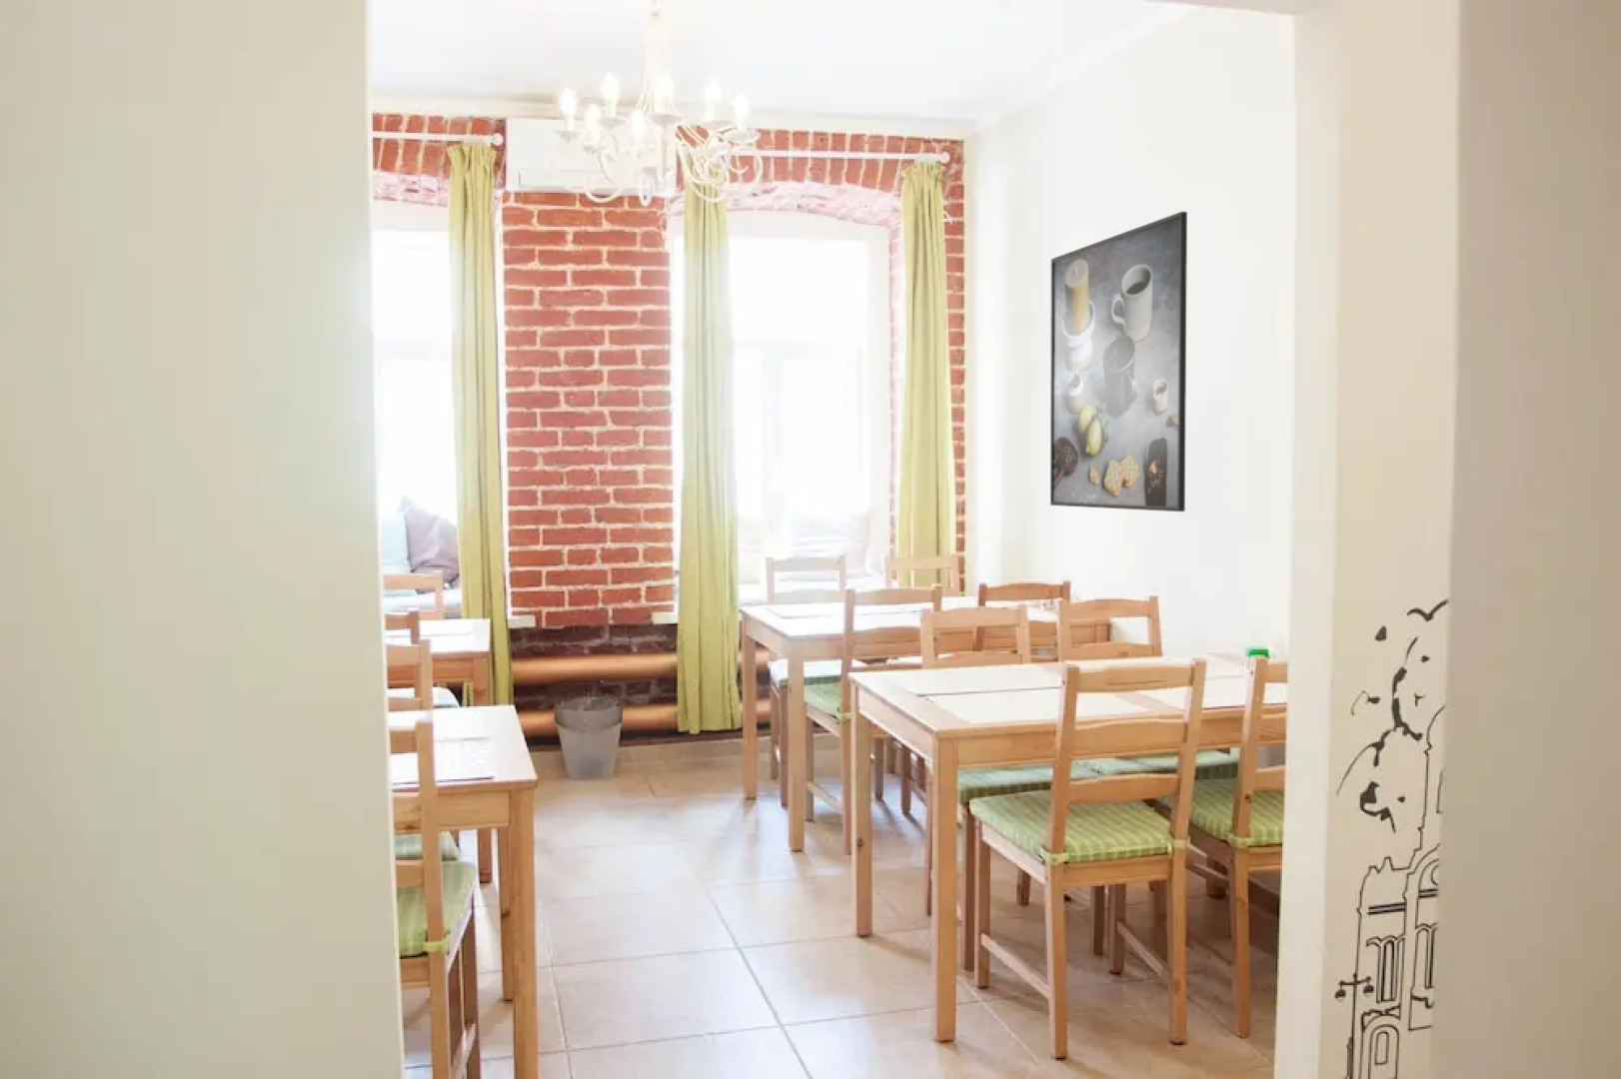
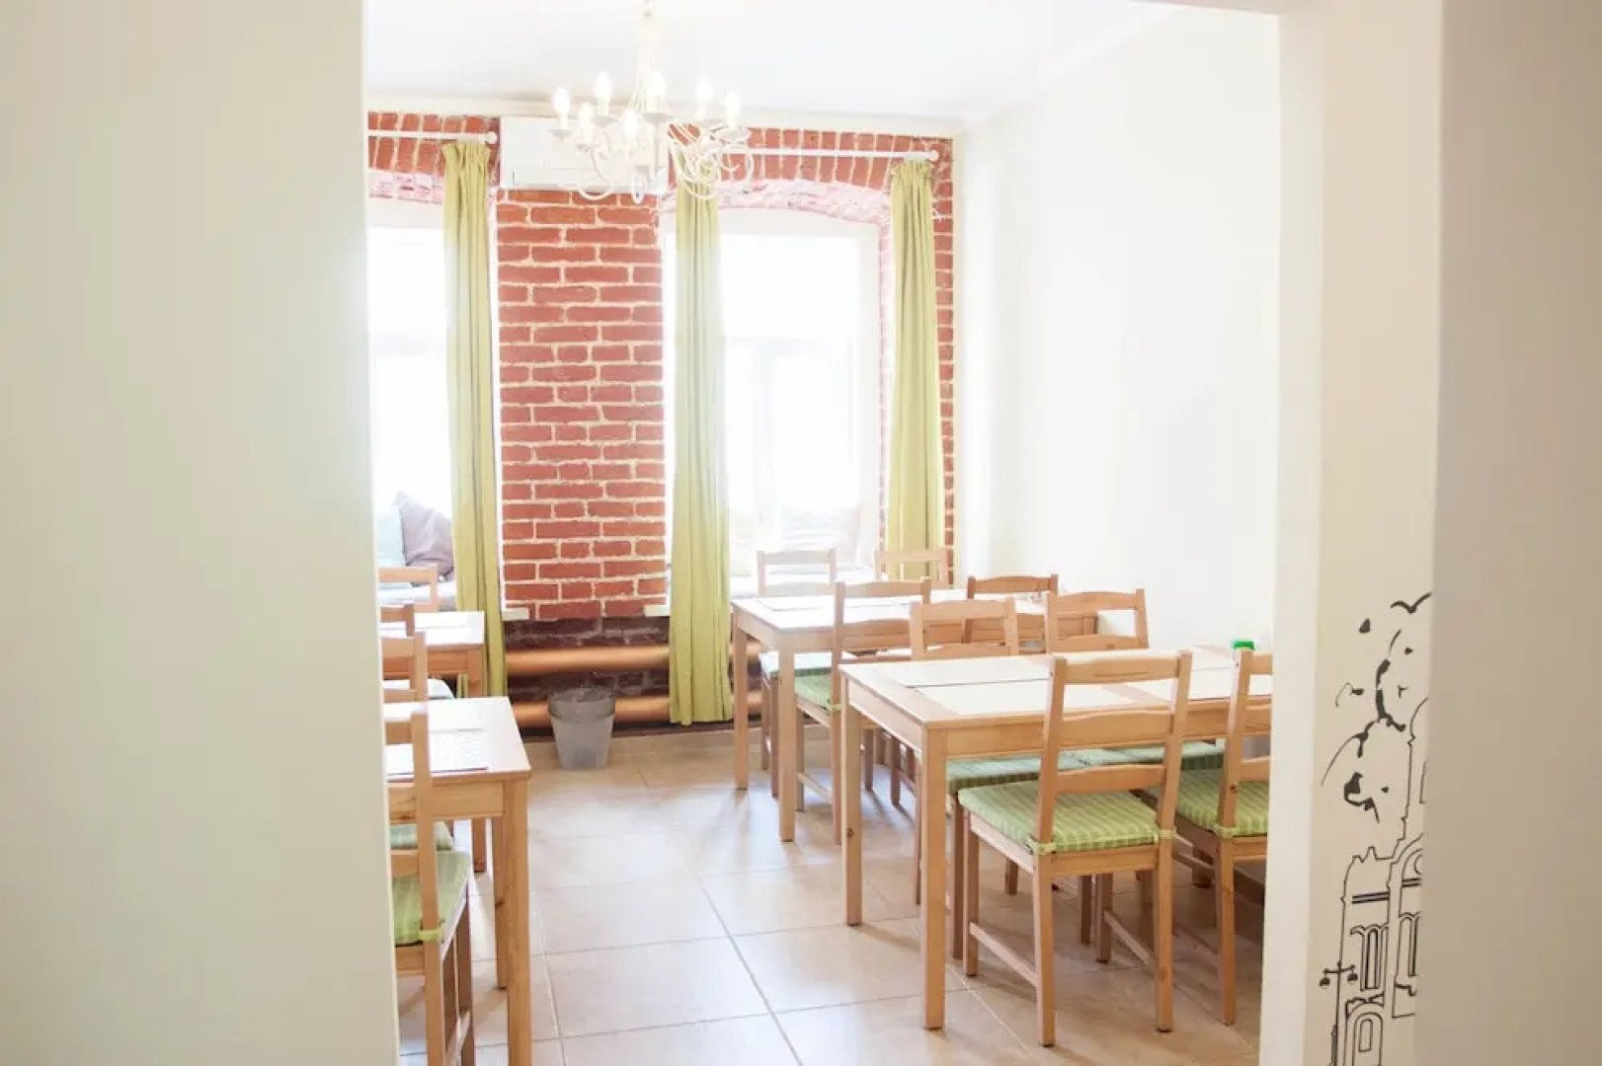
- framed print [1049,211,1189,513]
